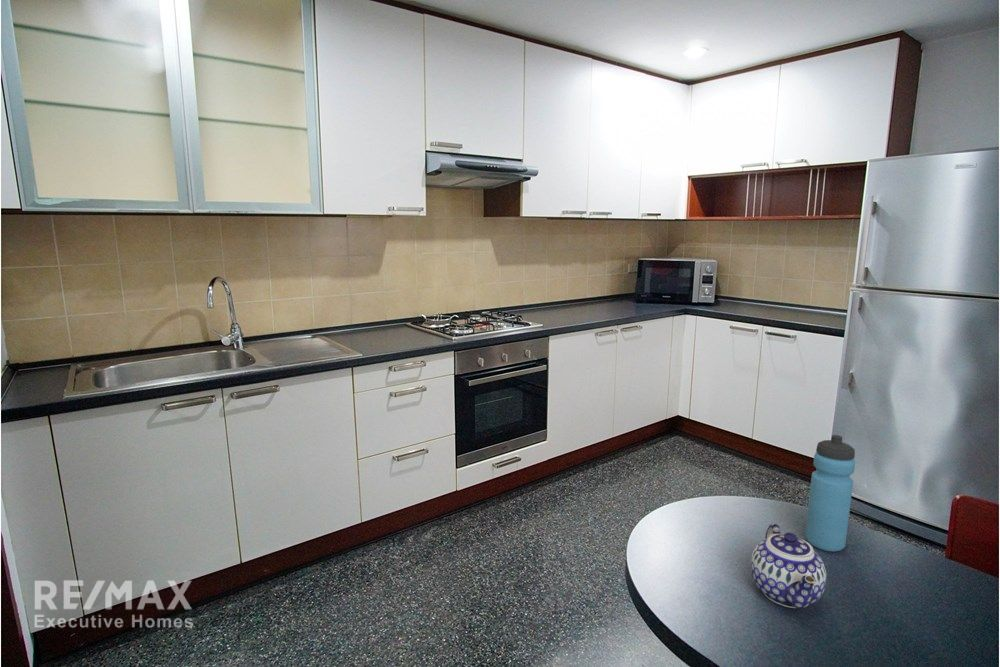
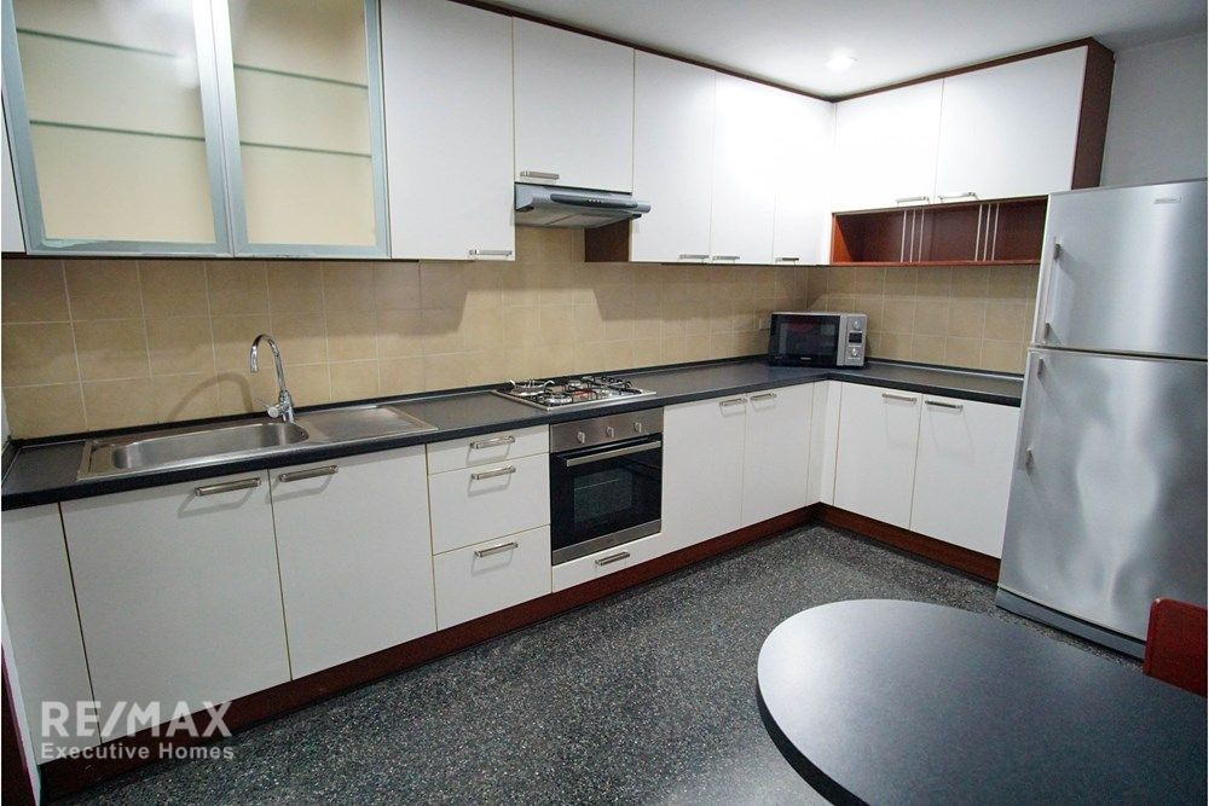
- teapot [750,522,827,610]
- water bottle [804,434,856,553]
